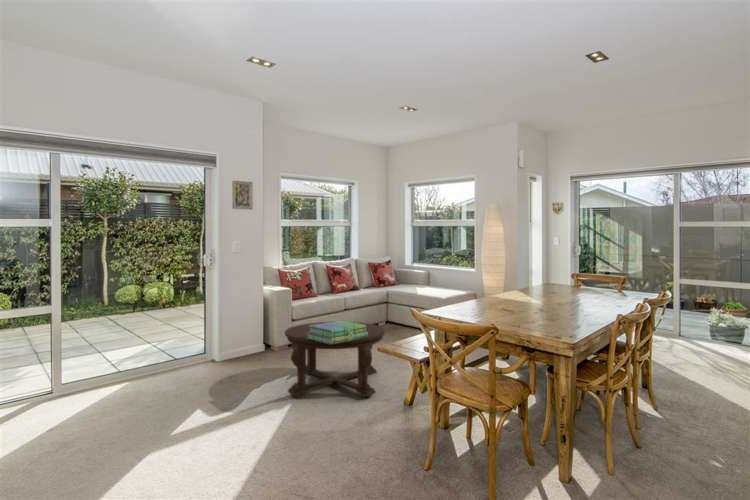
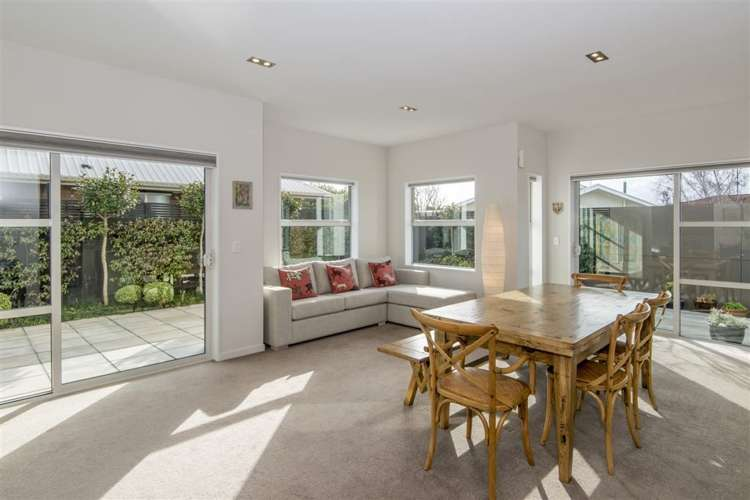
- coffee table [284,321,386,398]
- stack of books [307,320,368,344]
